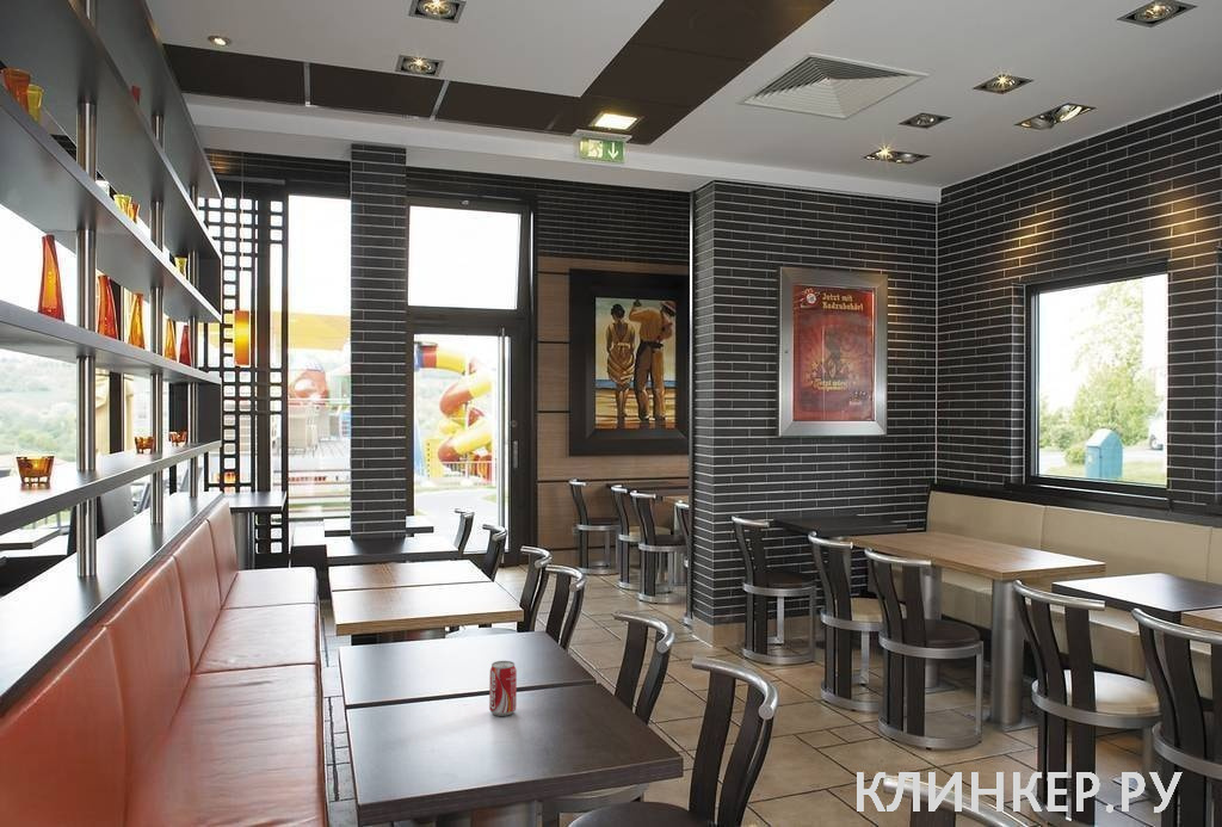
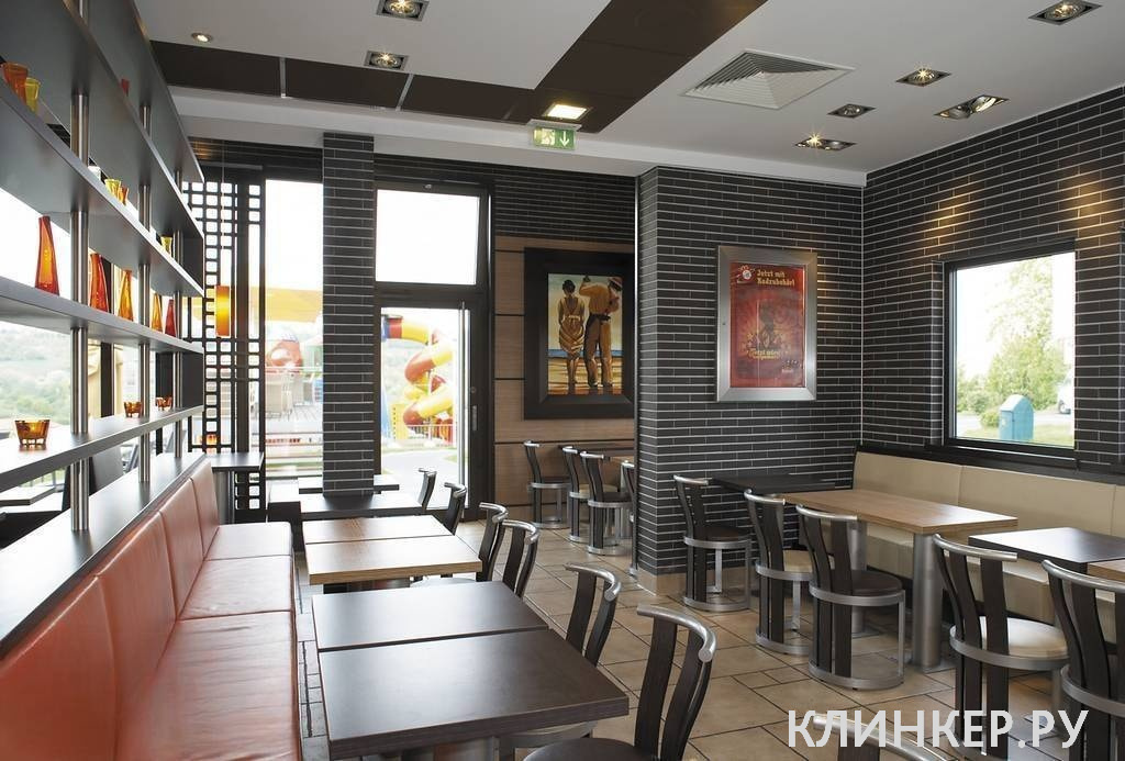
- soda can [488,660,518,717]
